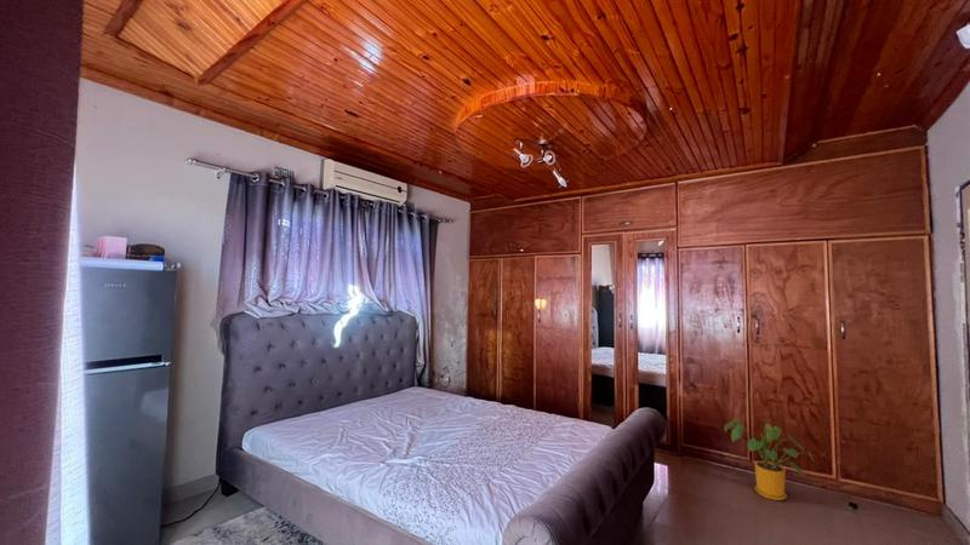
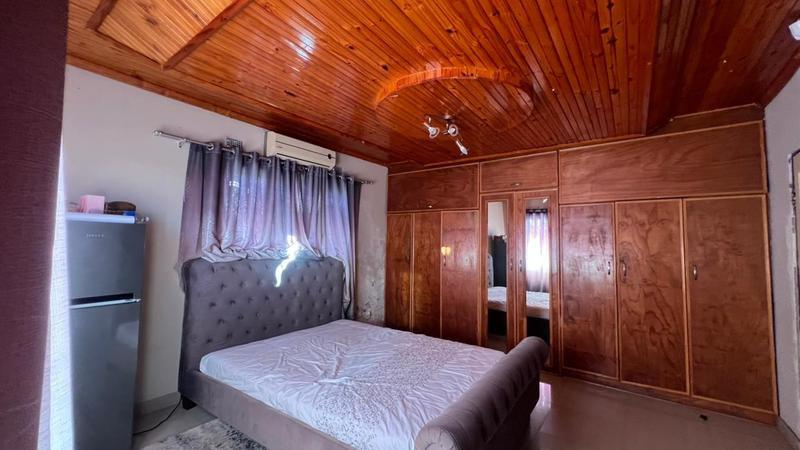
- house plant [723,415,815,501]
